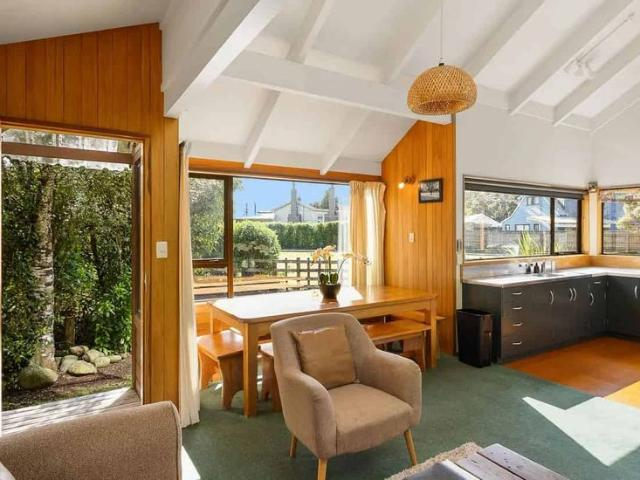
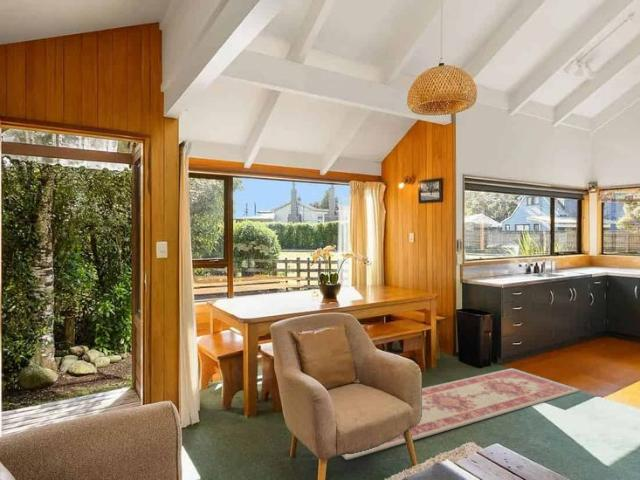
+ rug [340,367,582,461]
